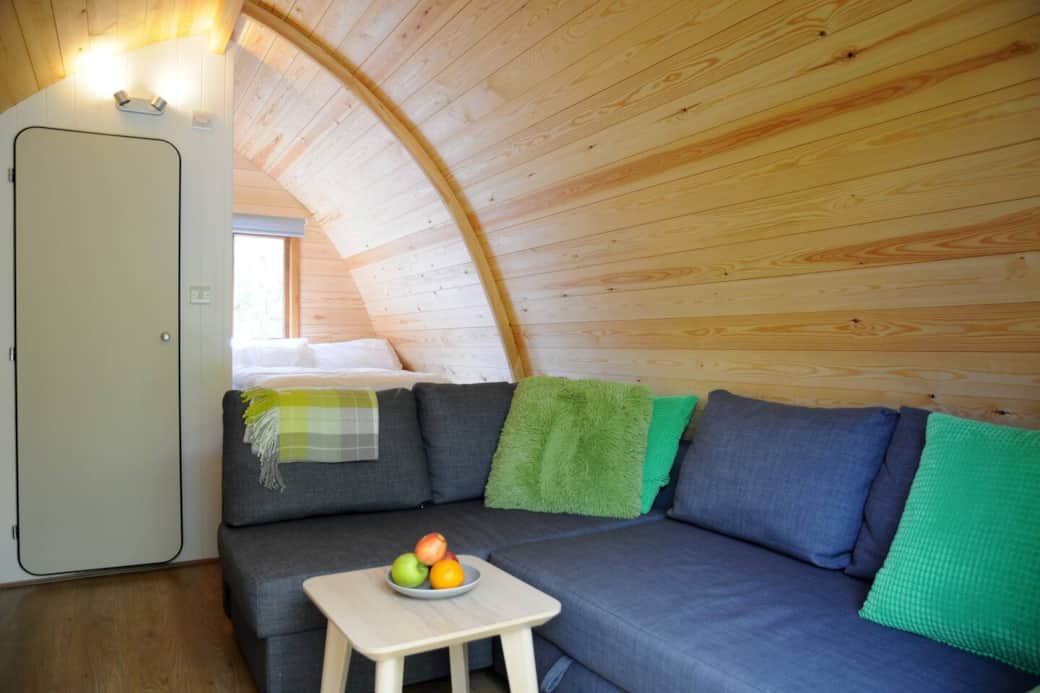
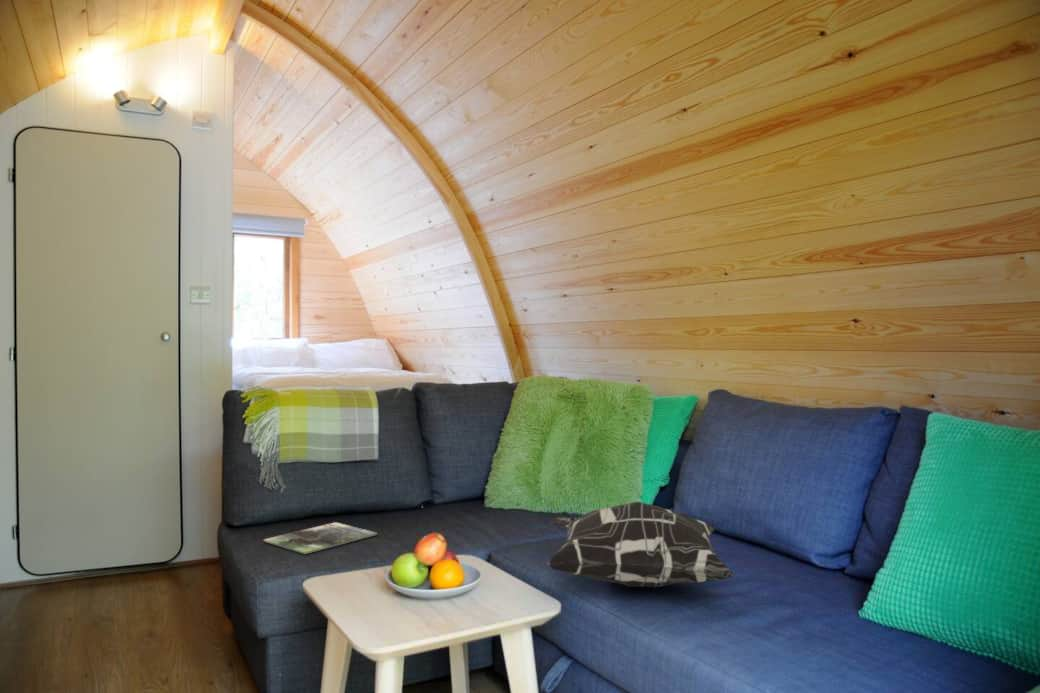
+ magazine [263,521,378,555]
+ decorative pillow [546,501,736,588]
